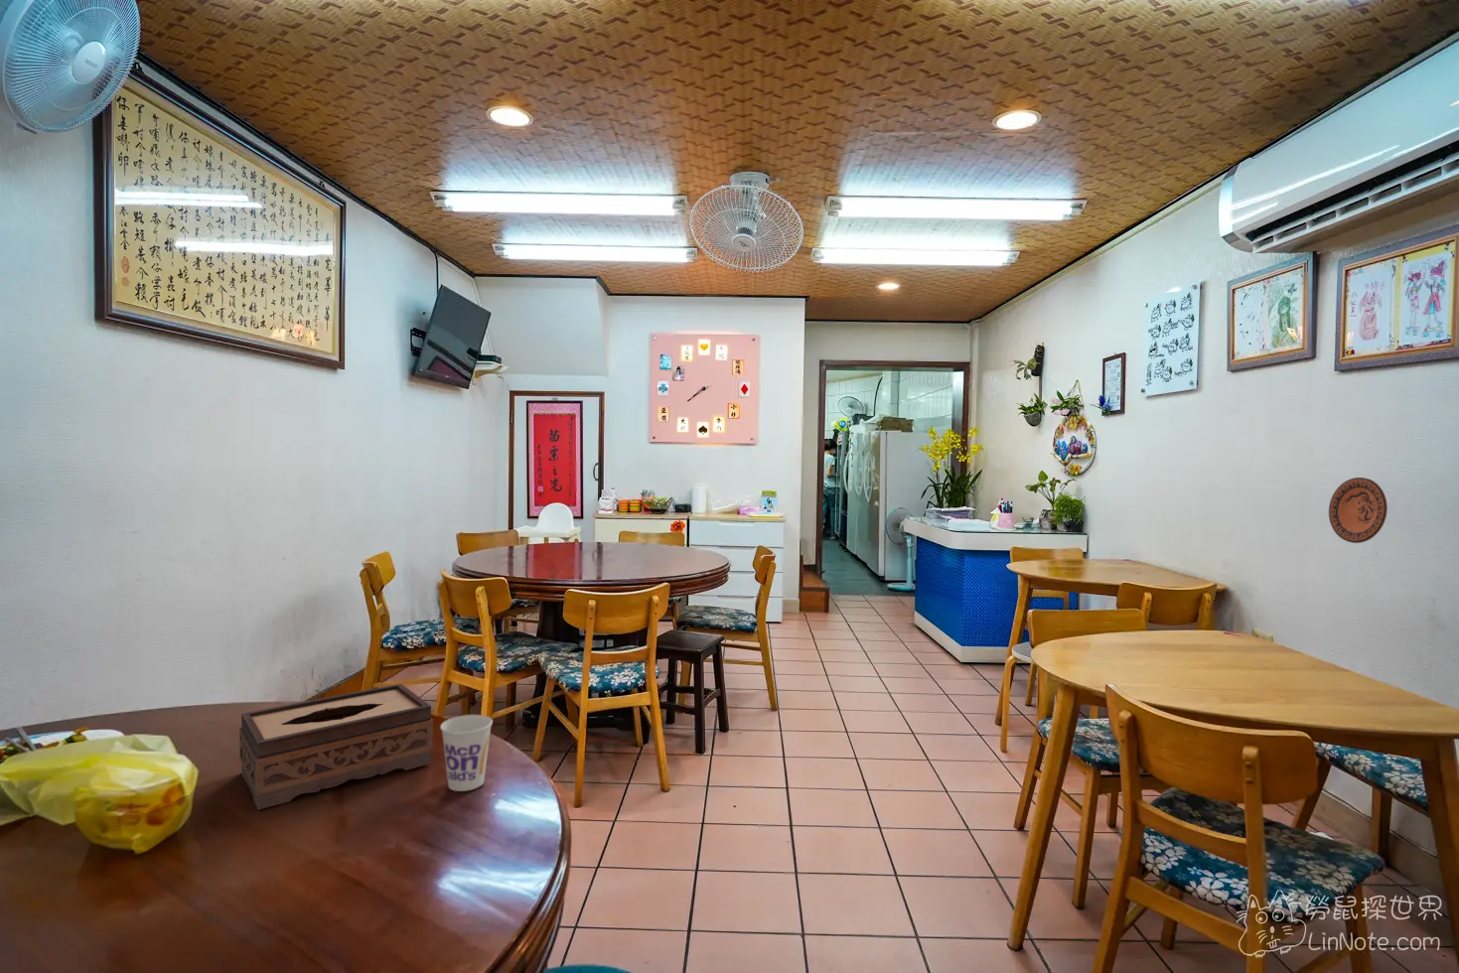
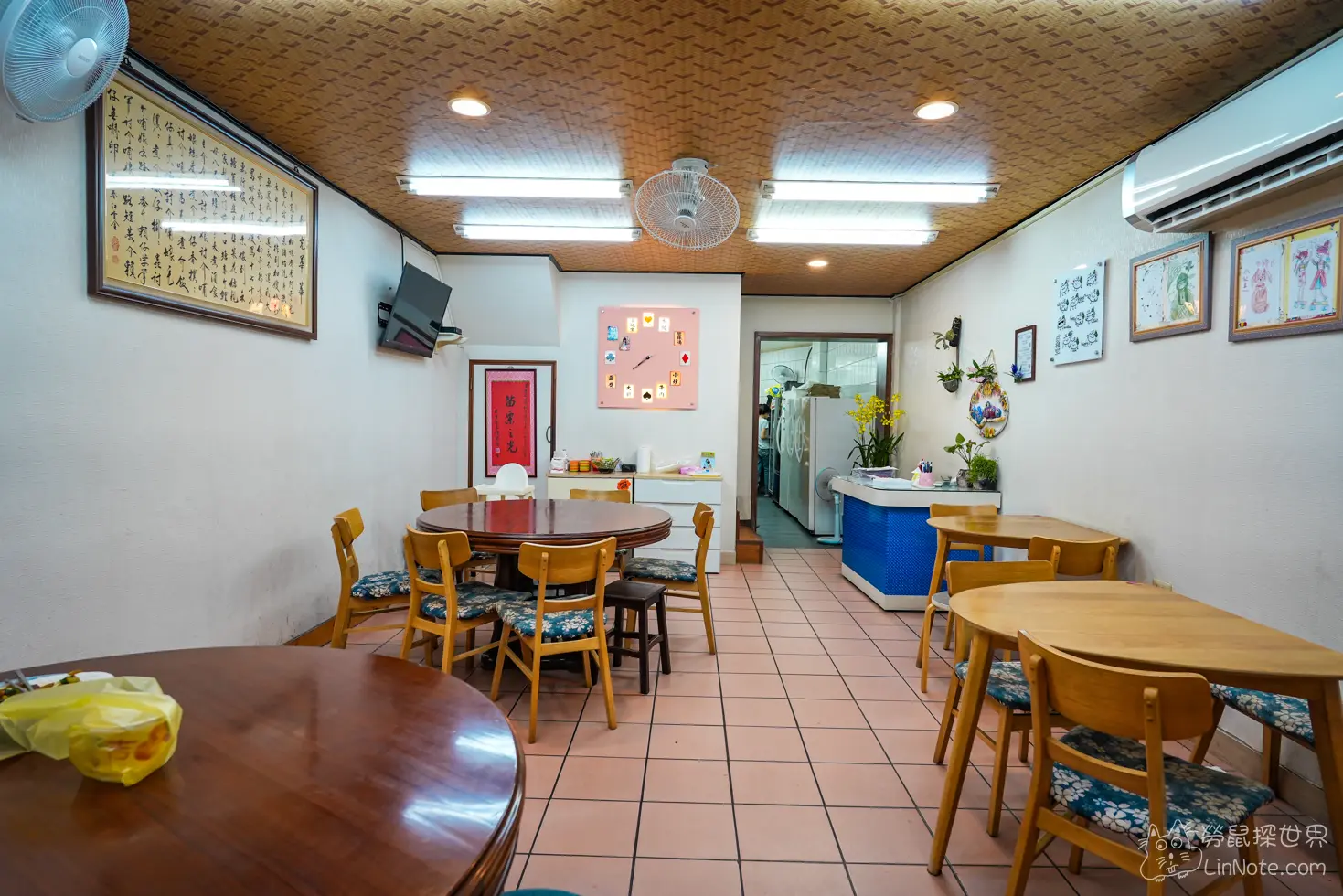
- tissue box [238,683,435,810]
- decorative plate [1328,477,1388,544]
- cup [439,713,493,793]
